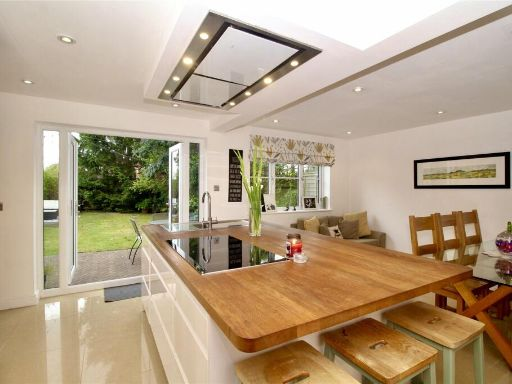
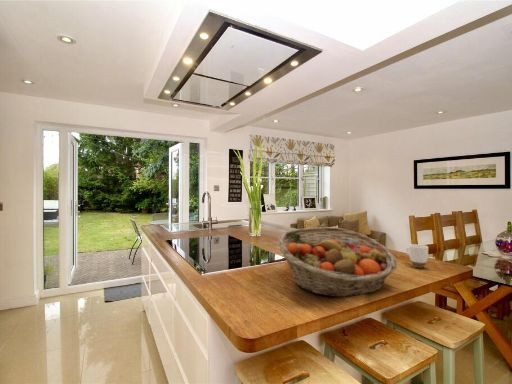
+ mug [405,243,429,269]
+ fruit basket [277,226,398,298]
